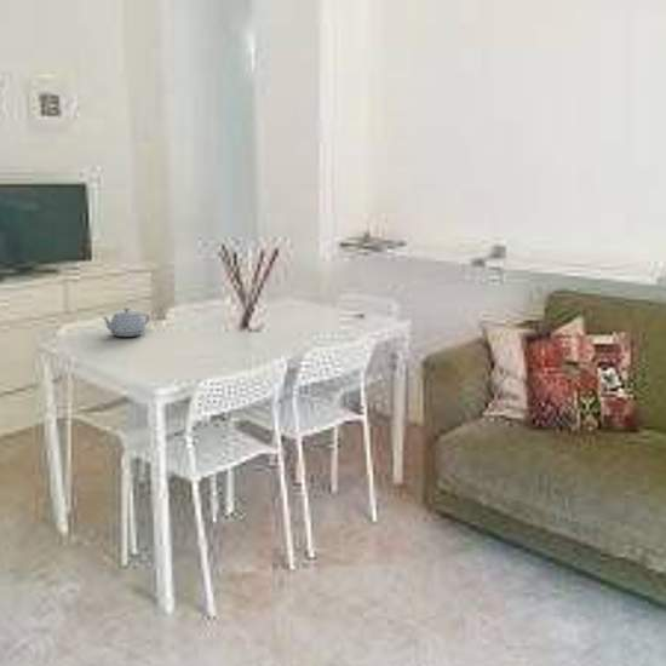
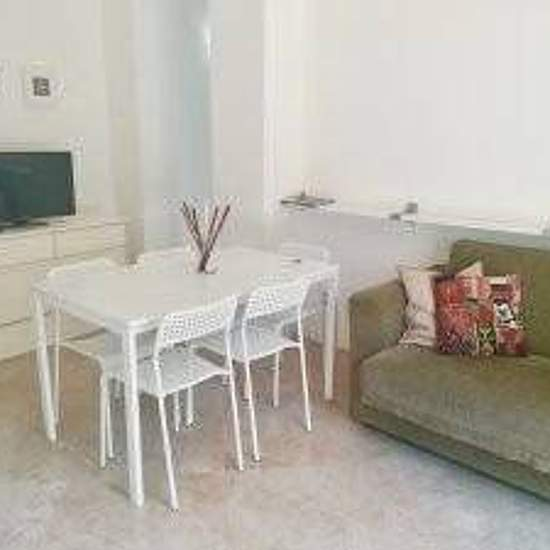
- teapot [101,306,150,338]
